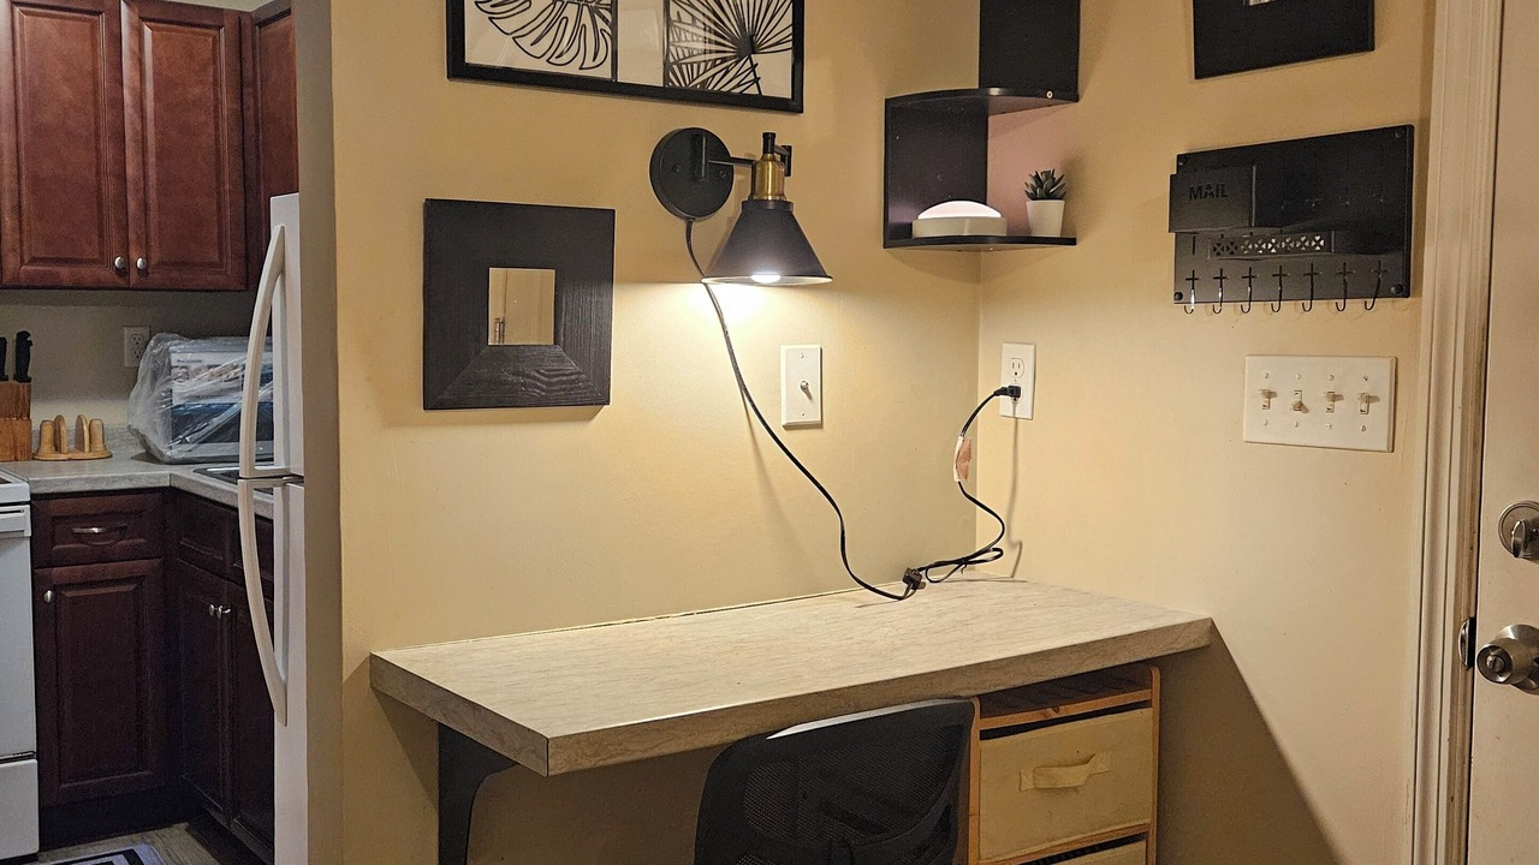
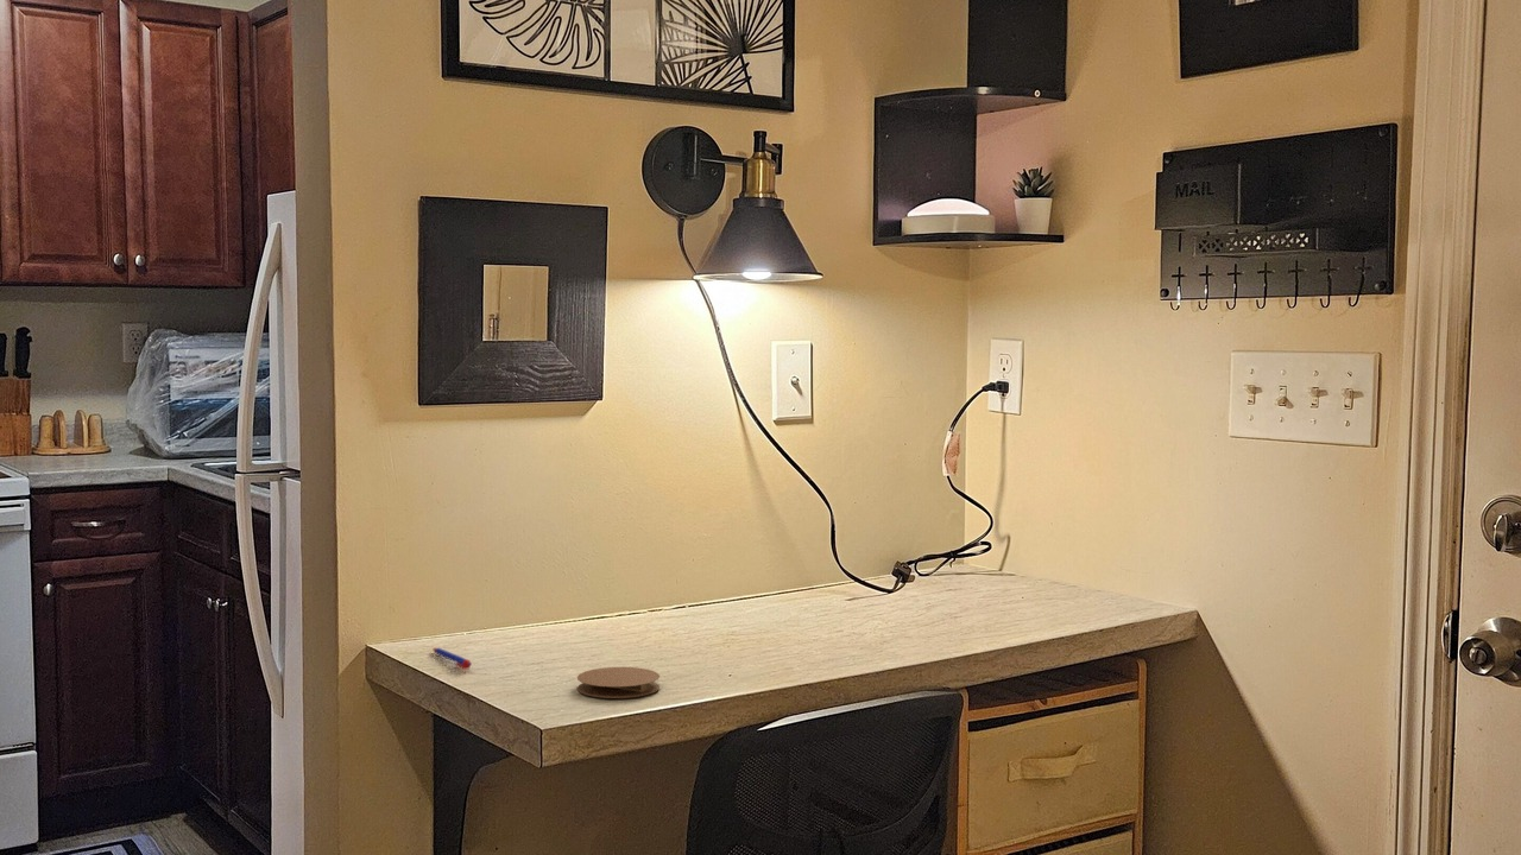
+ pen [431,647,473,671]
+ coaster [576,666,661,699]
